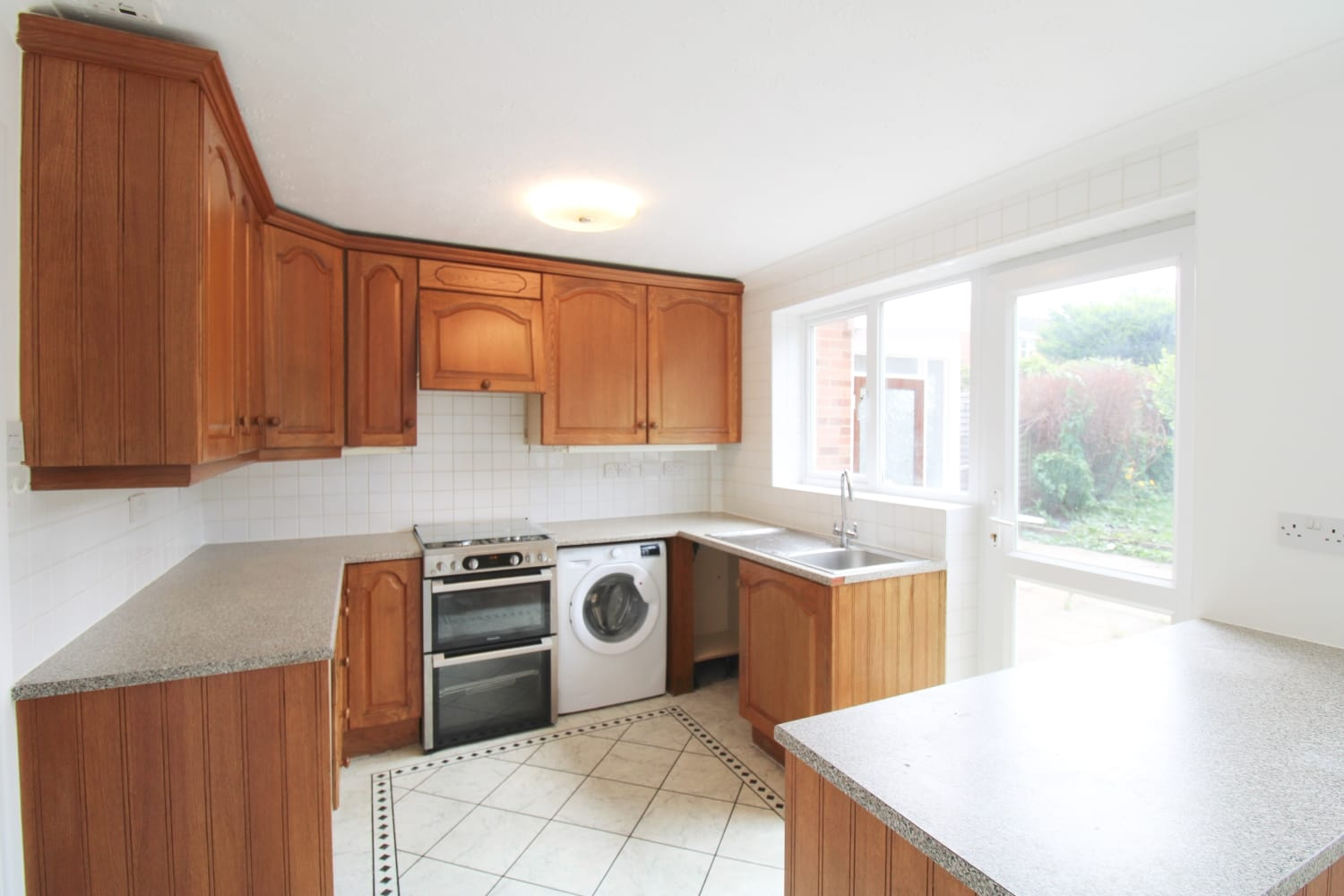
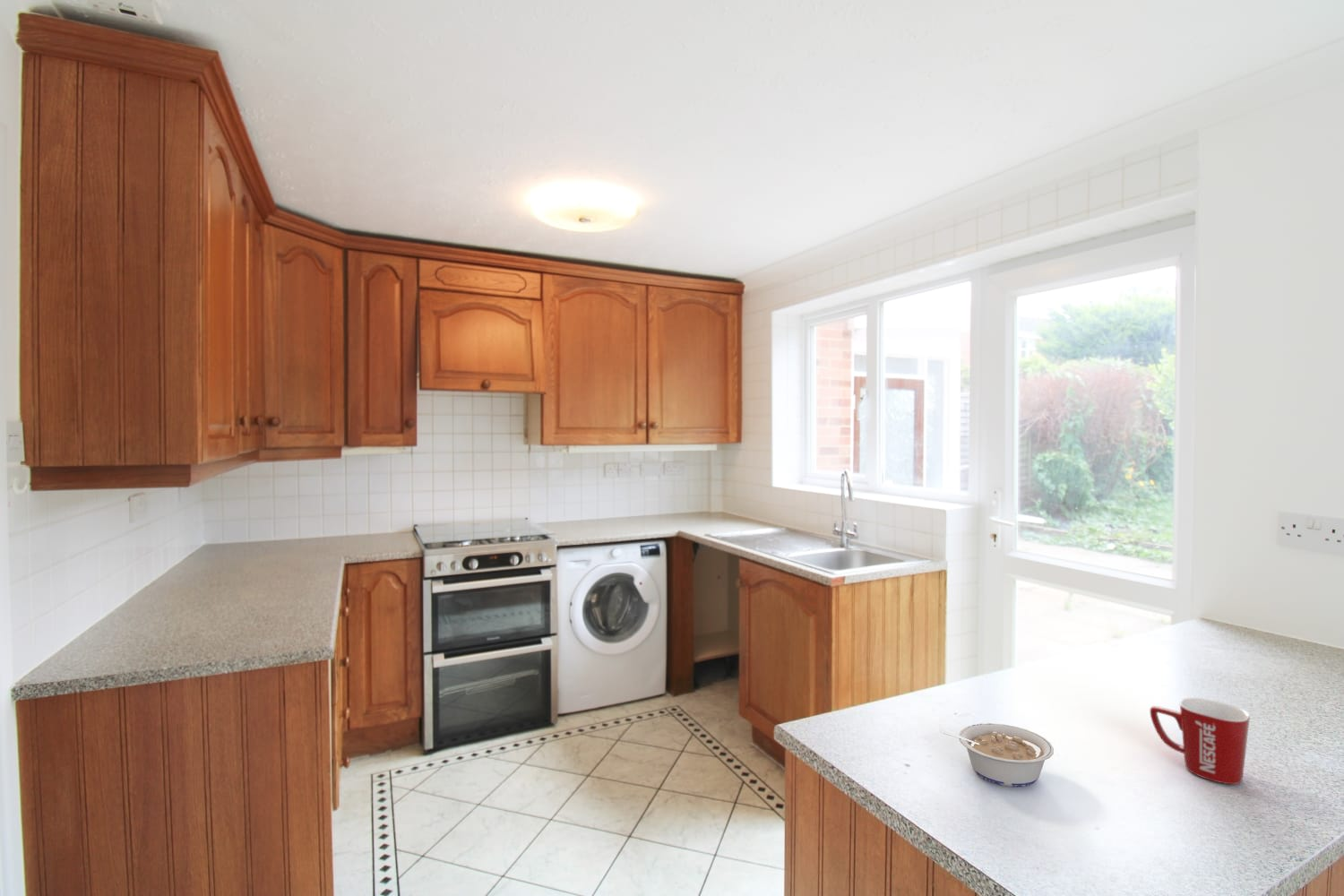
+ mug [1149,697,1251,785]
+ legume [939,722,1055,788]
